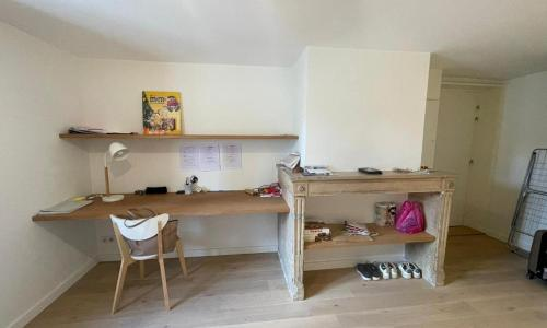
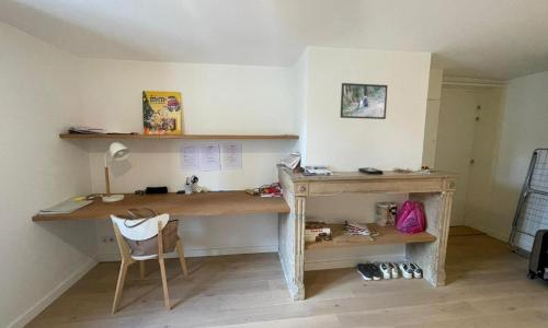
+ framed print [340,82,389,120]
